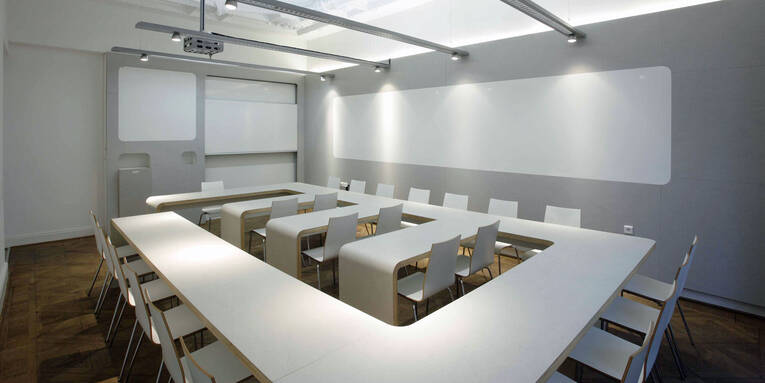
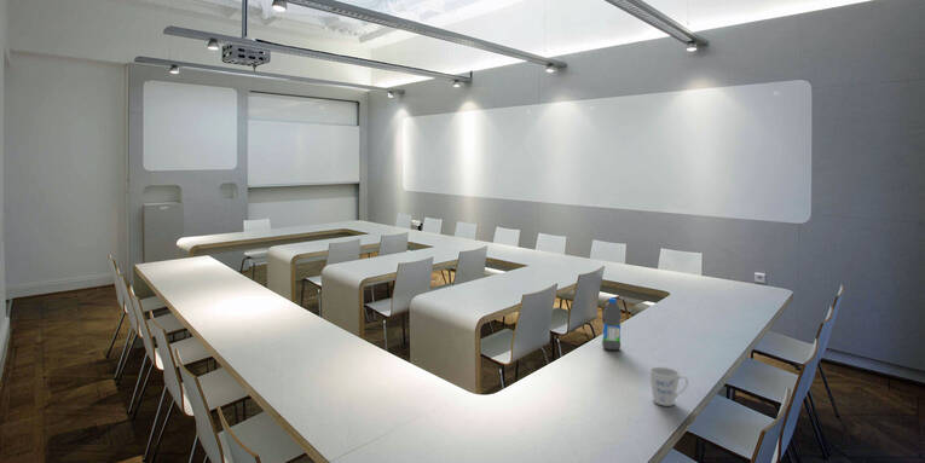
+ mug [648,366,689,407]
+ water bottle [601,297,623,352]
